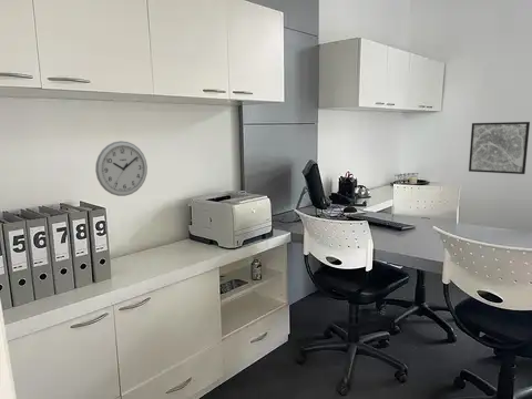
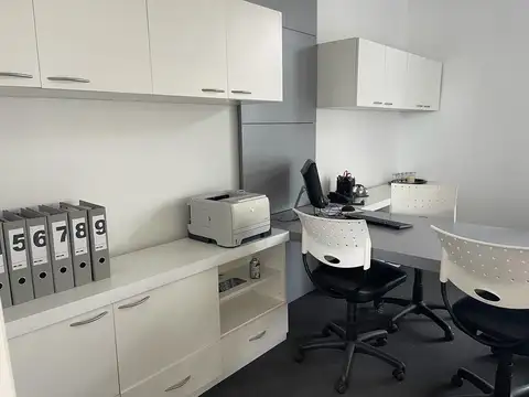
- wall clock [94,140,149,197]
- wall art [468,121,531,175]
